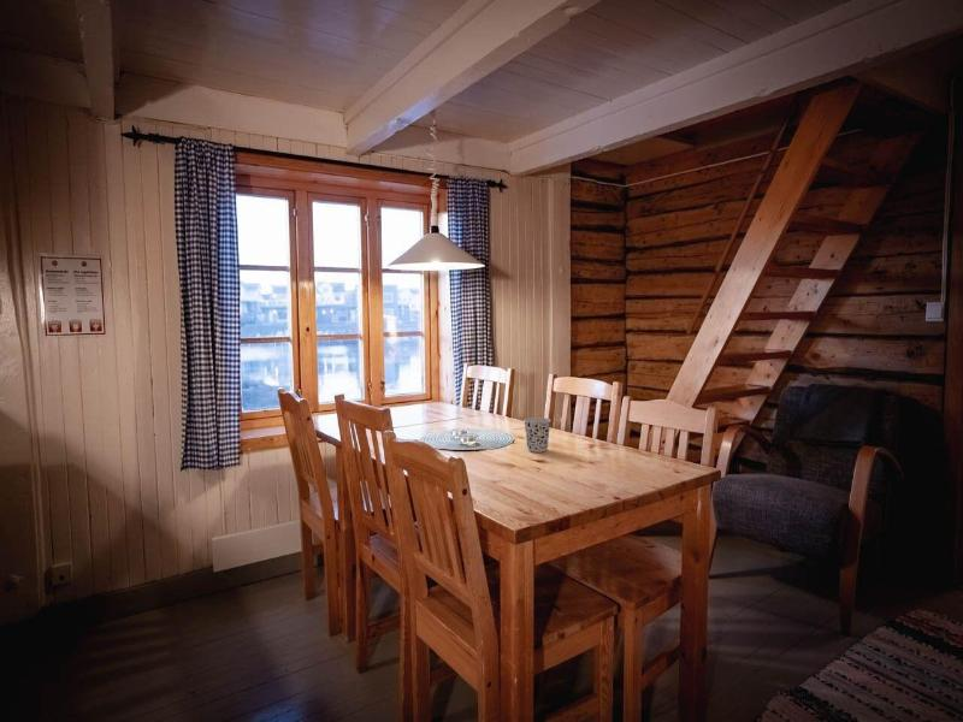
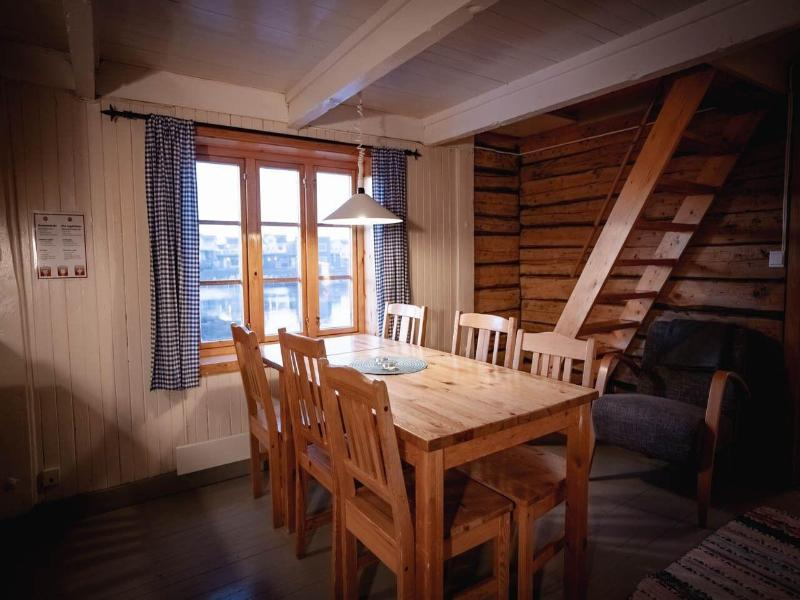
- cup [522,416,553,454]
